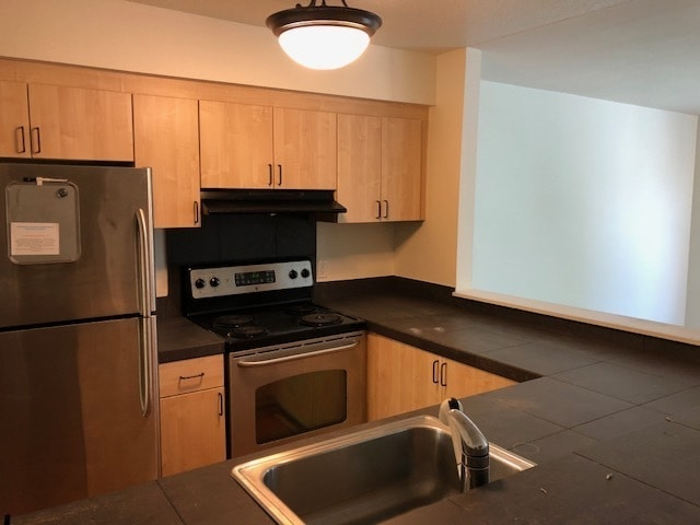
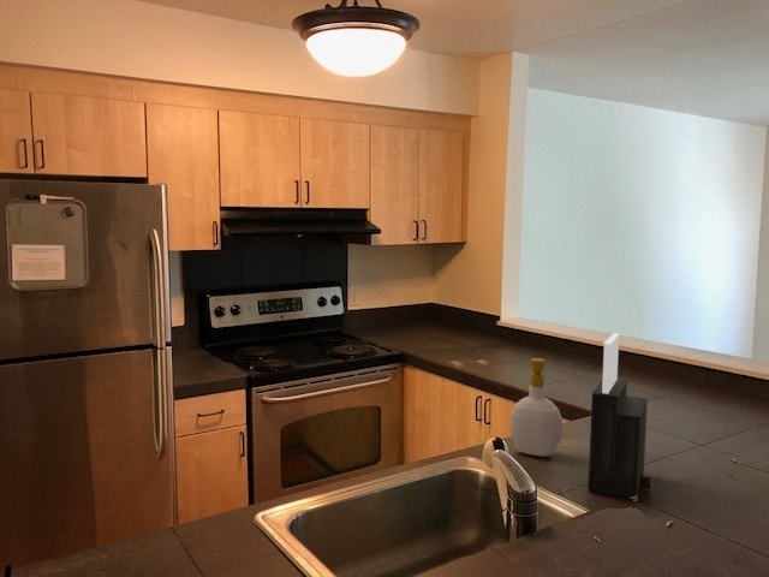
+ soap bottle [508,357,564,458]
+ knife block [588,332,652,499]
